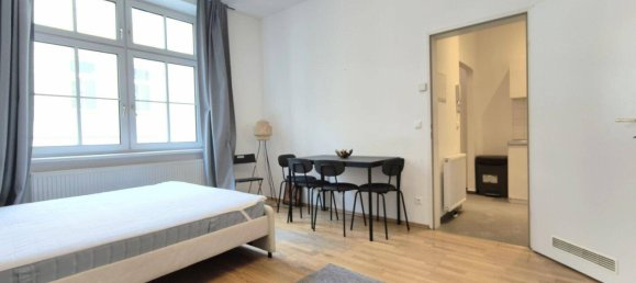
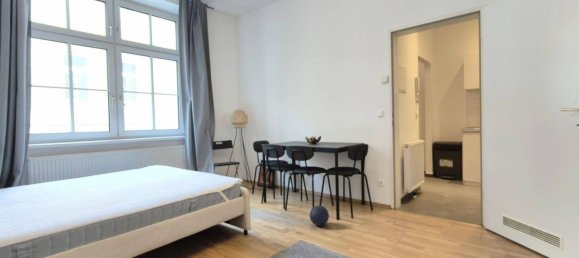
+ ball [309,205,330,227]
